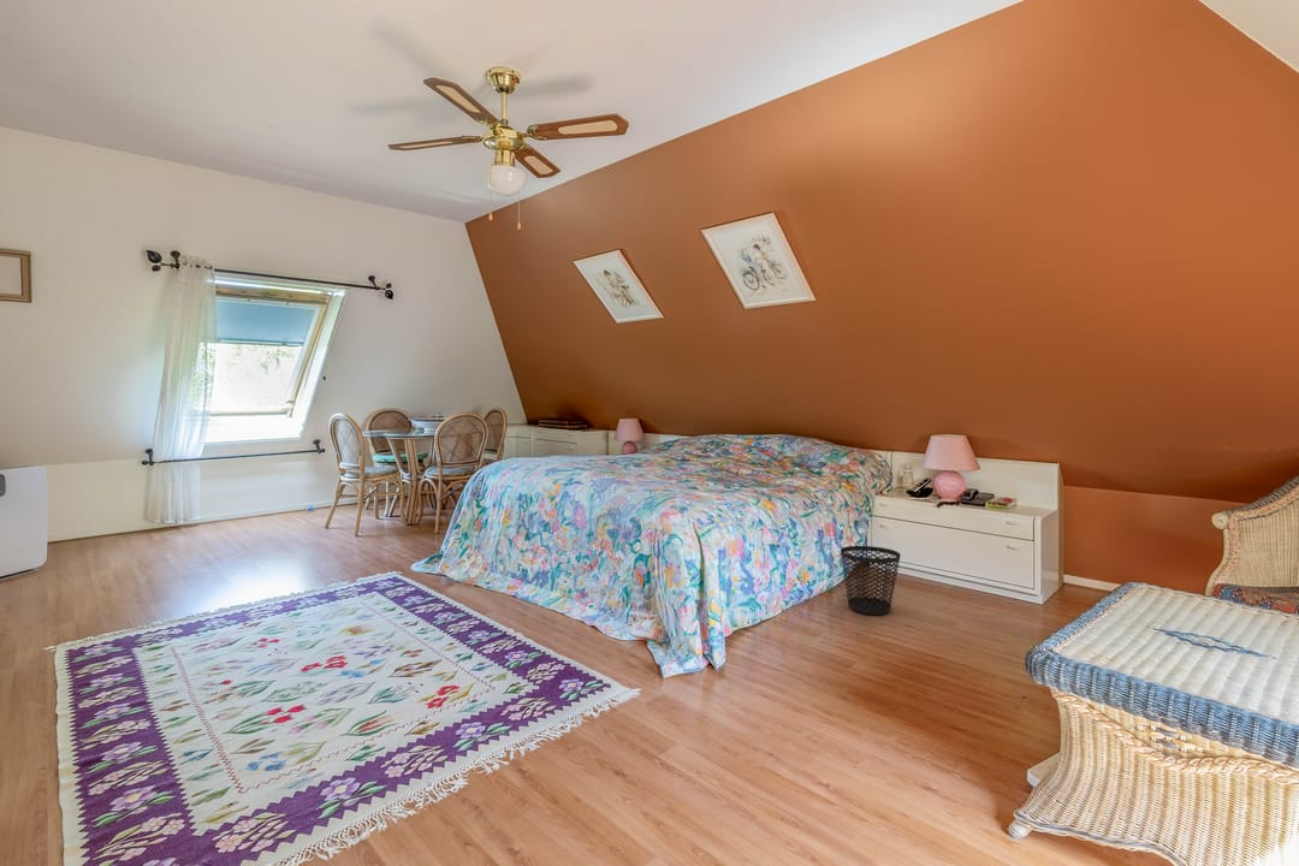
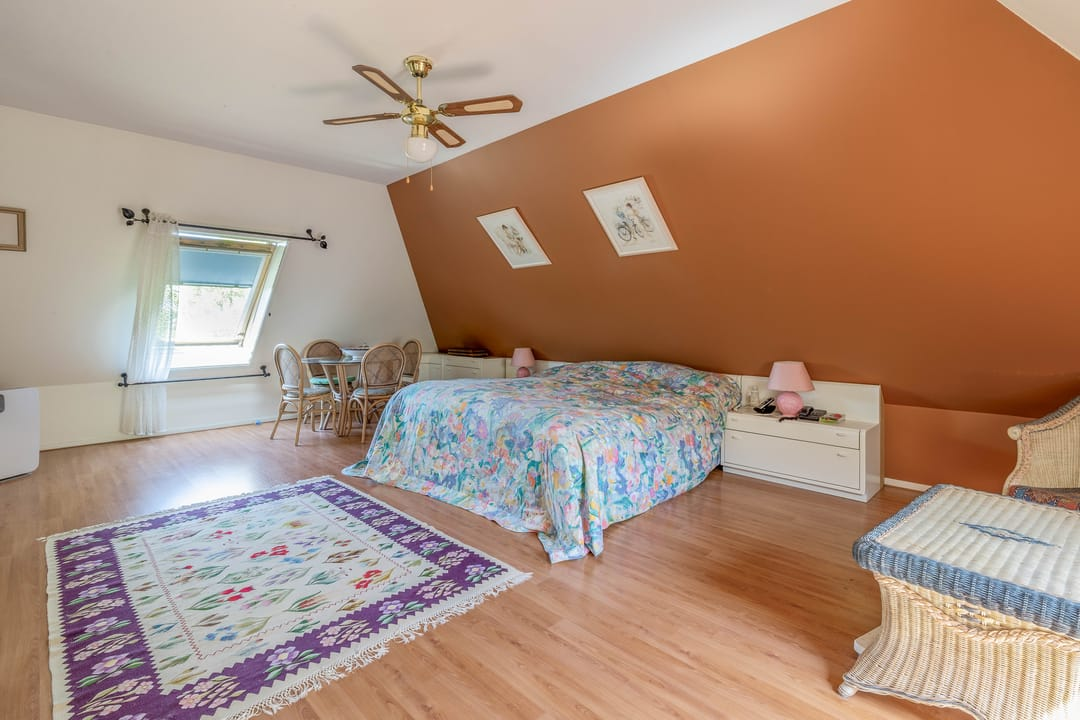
- wastebasket [840,545,901,616]
